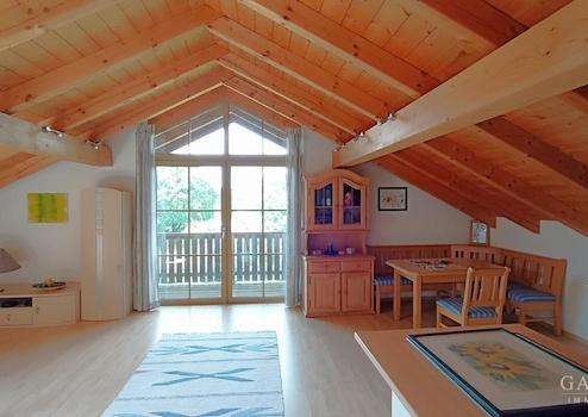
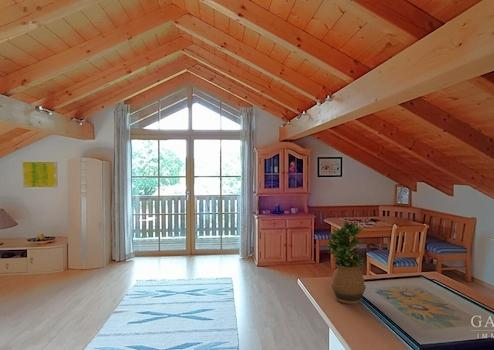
+ potted plant [325,219,367,305]
